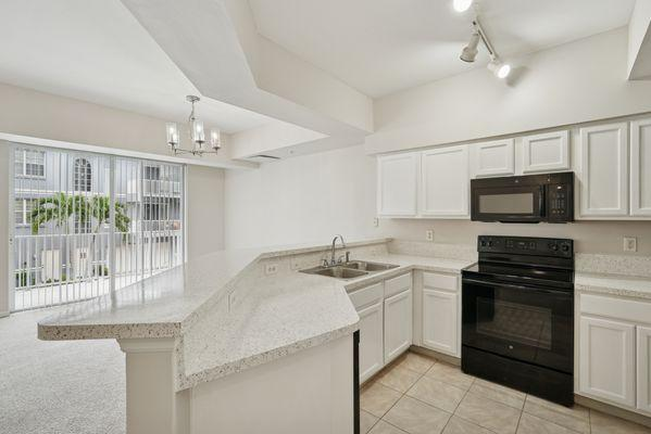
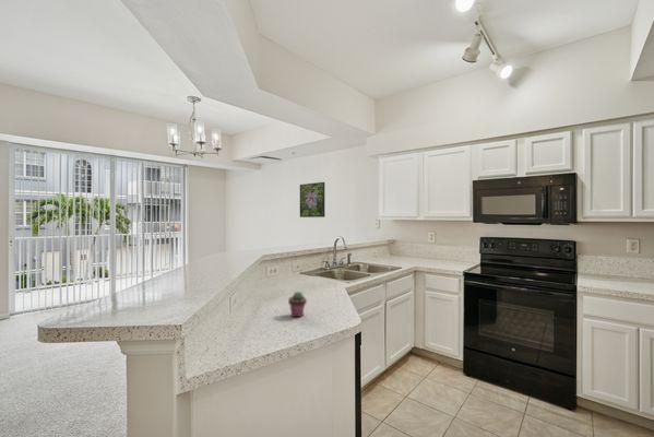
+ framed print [299,181,326,218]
+ potted succulent [287,291,308,318]
